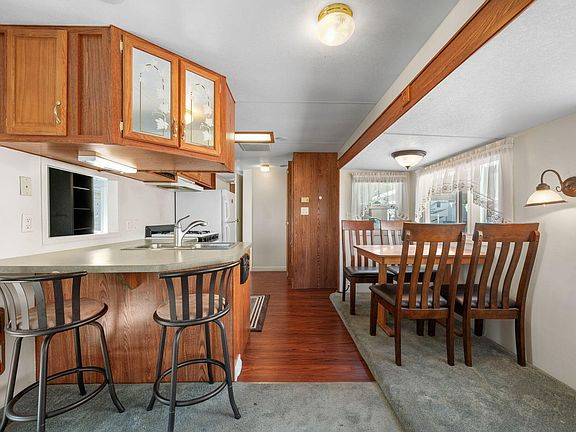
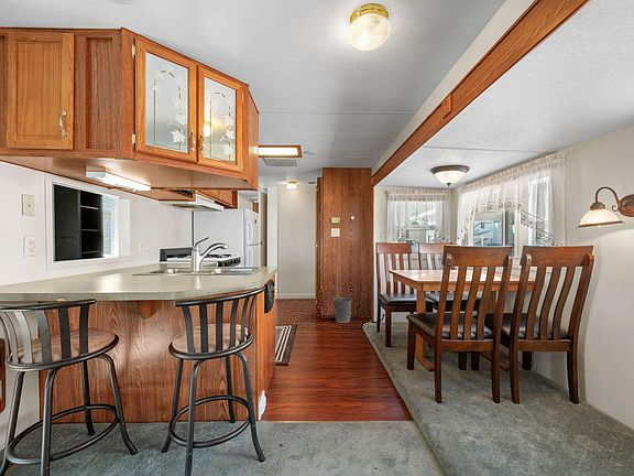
+ wastebasket [332,296,352,324]
